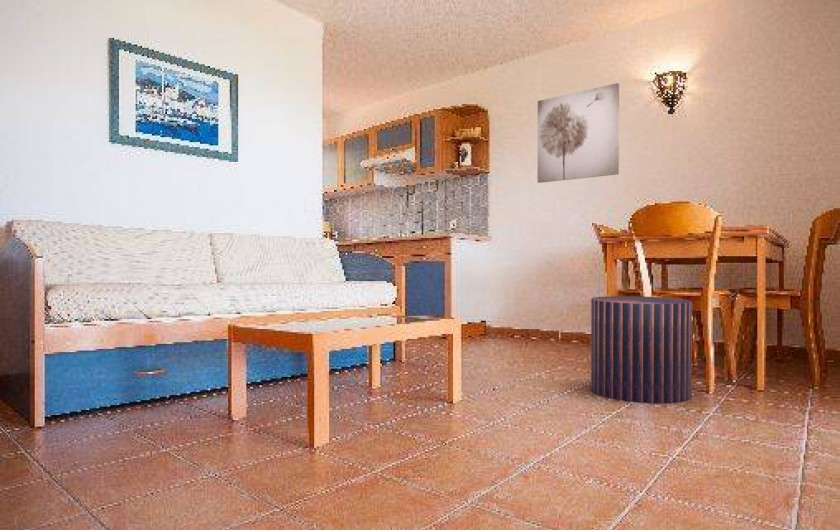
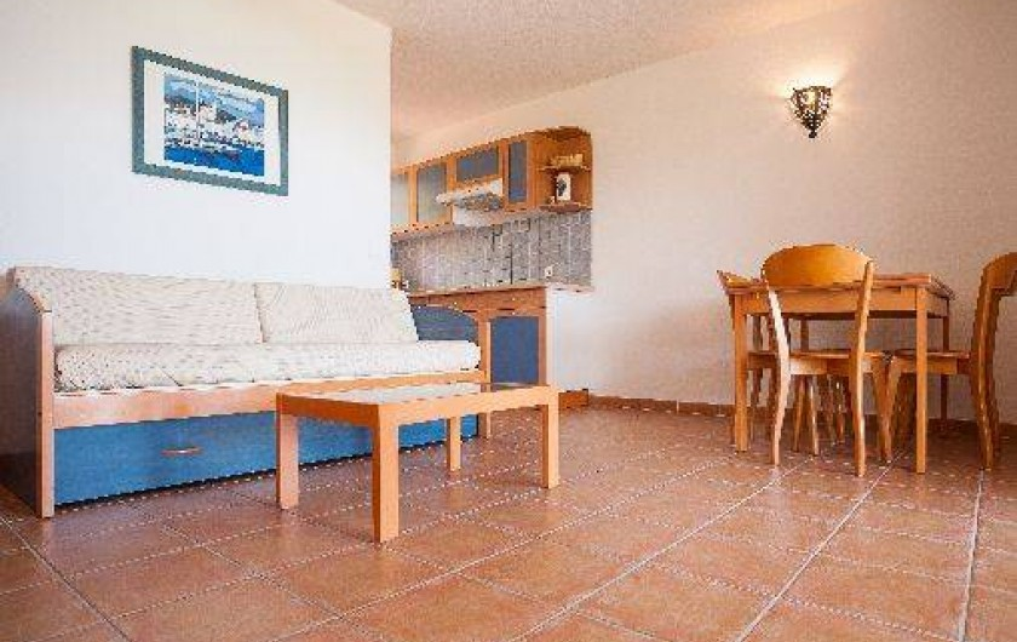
- pouf [590,295,693,404]
- wall art [537,82,620,184]
